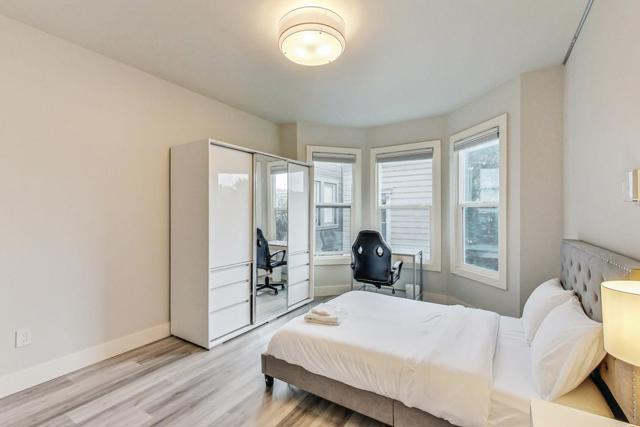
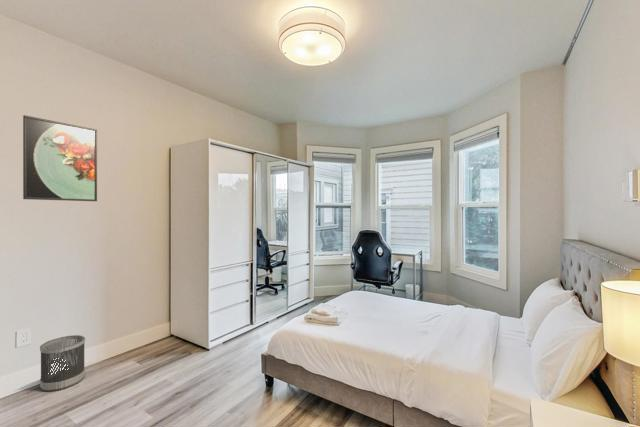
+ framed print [22,114,98,202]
+ wastebasket [39,334,86,392]
